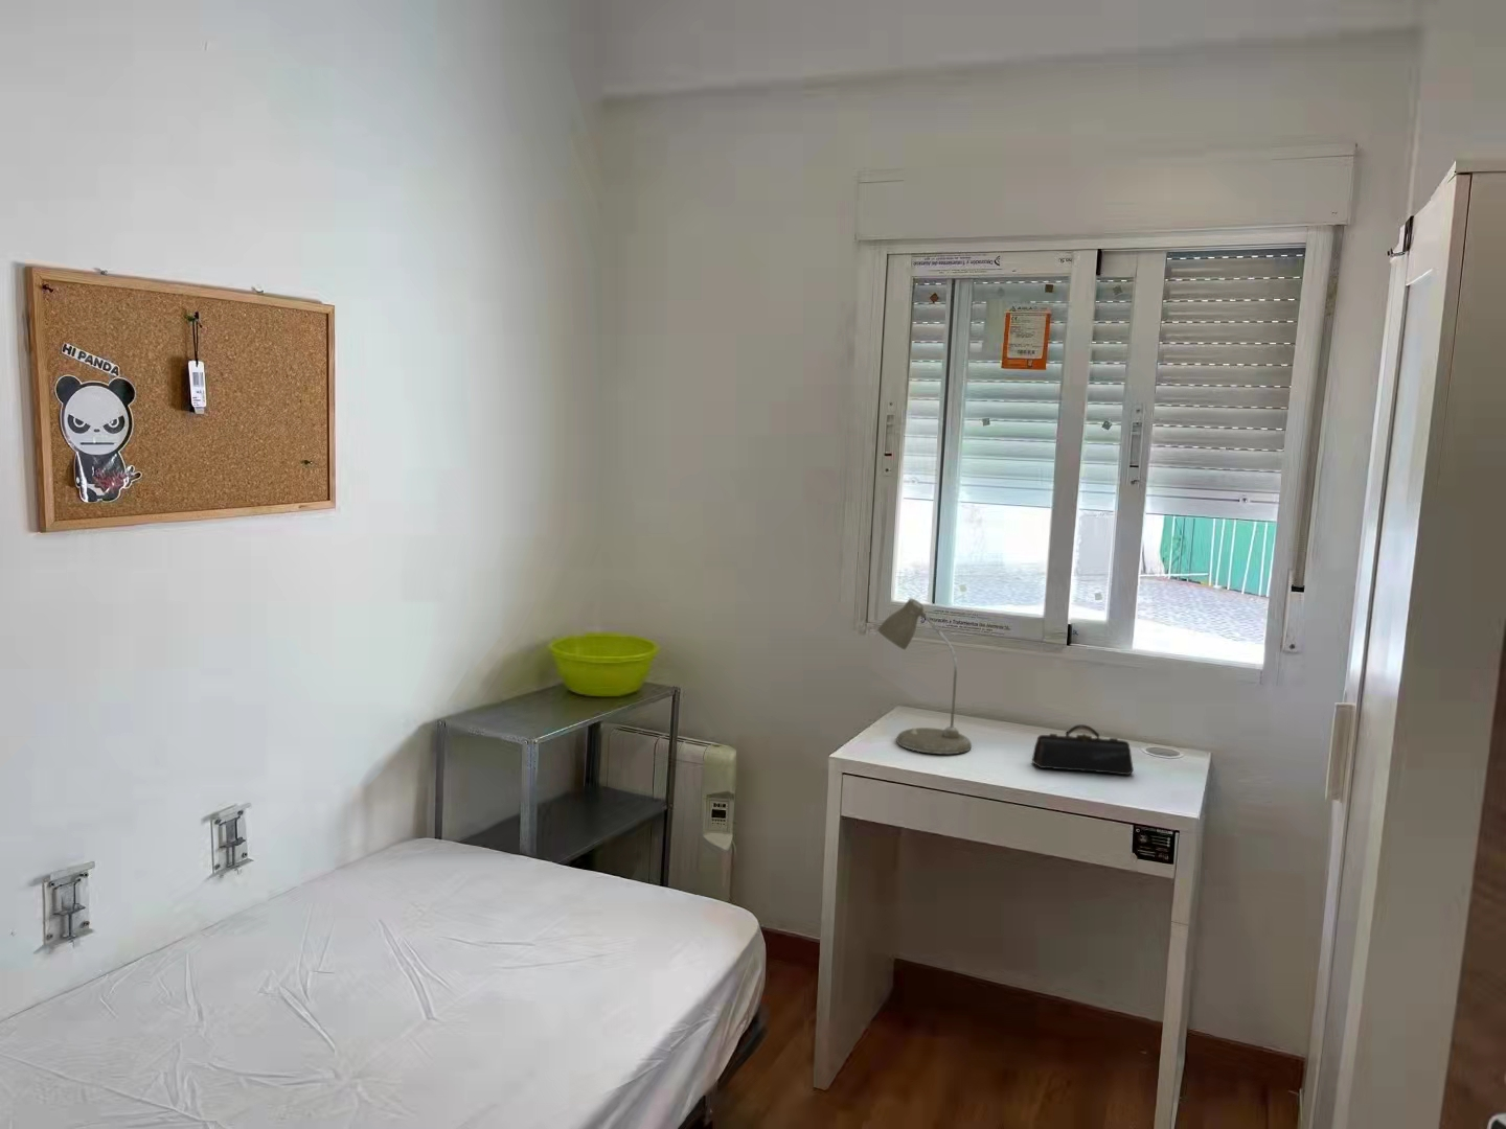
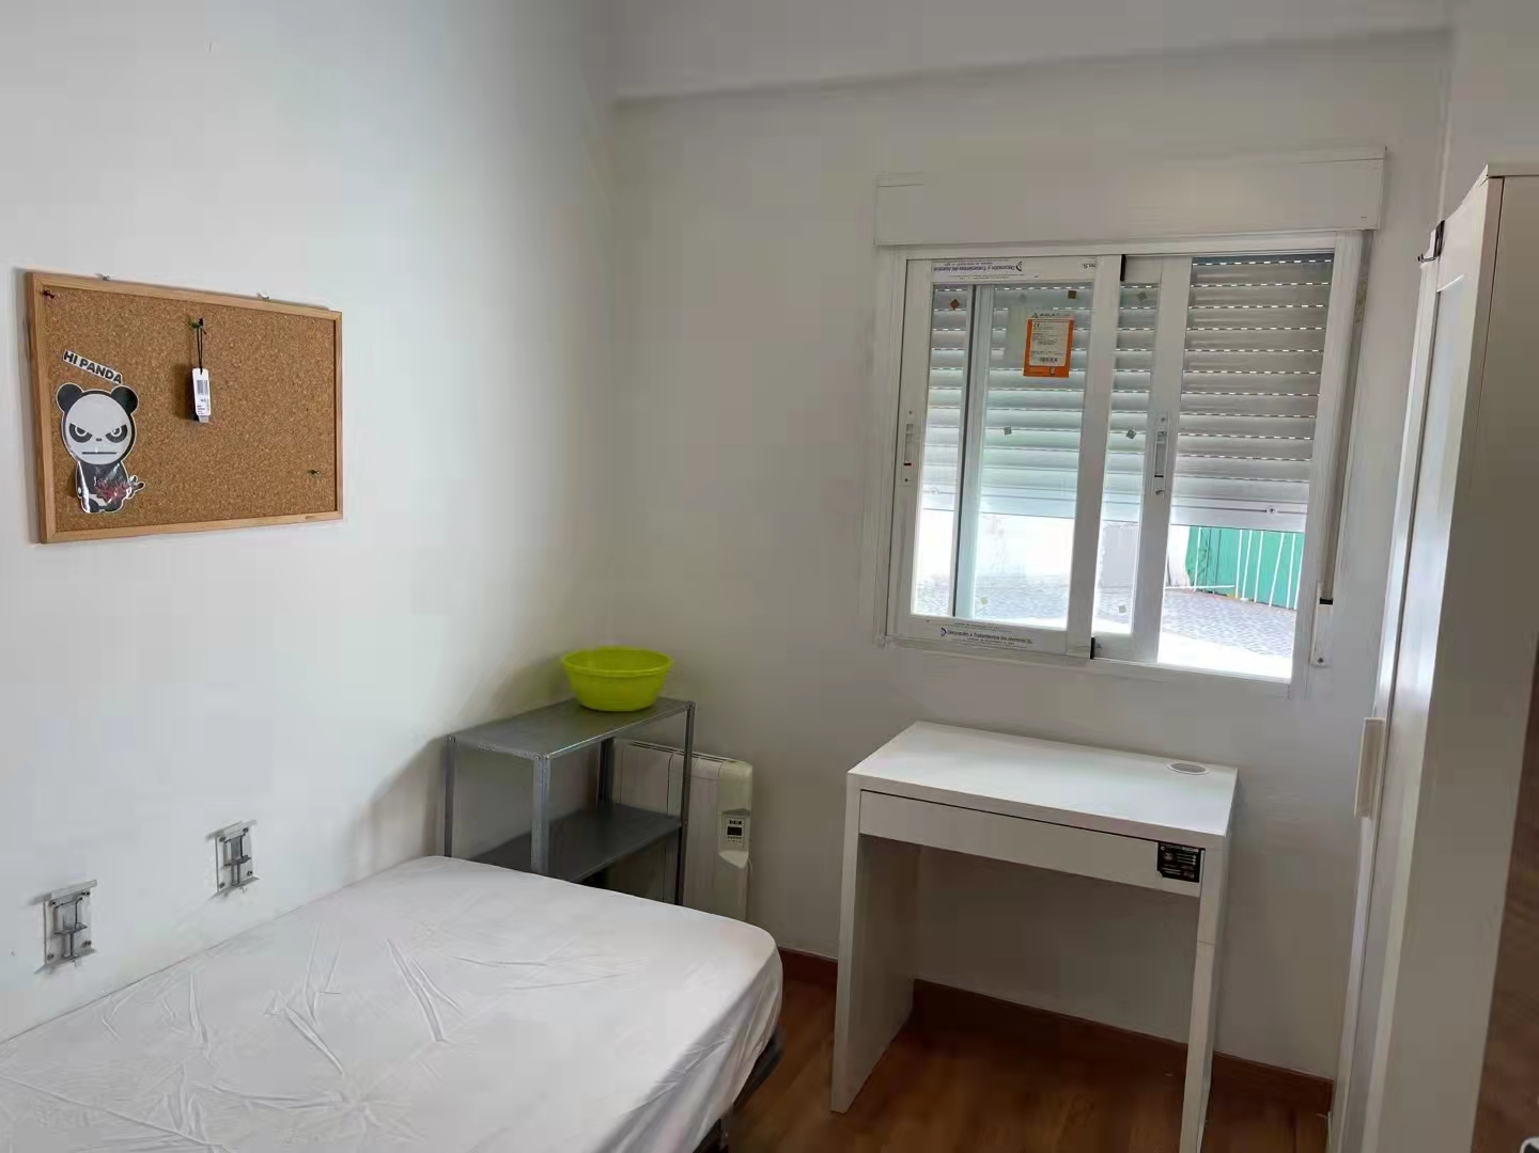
- pencil case [1032,723,1135,776]
- desk lamp [876,597,972,754]
